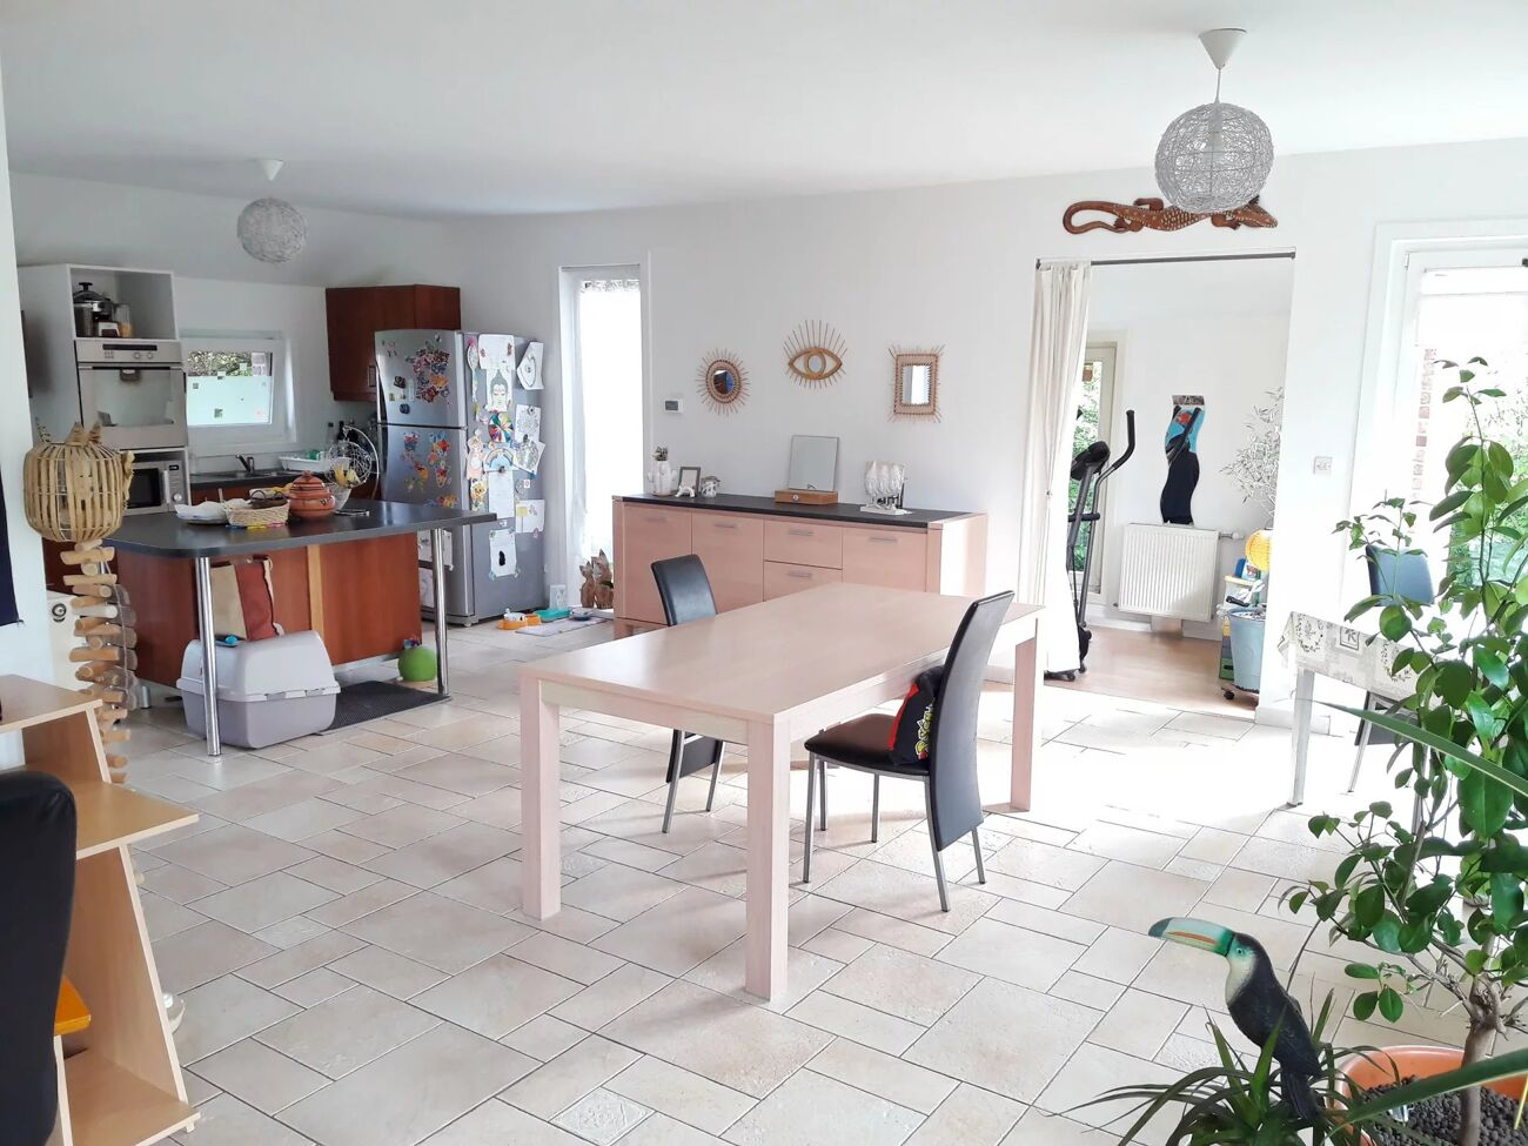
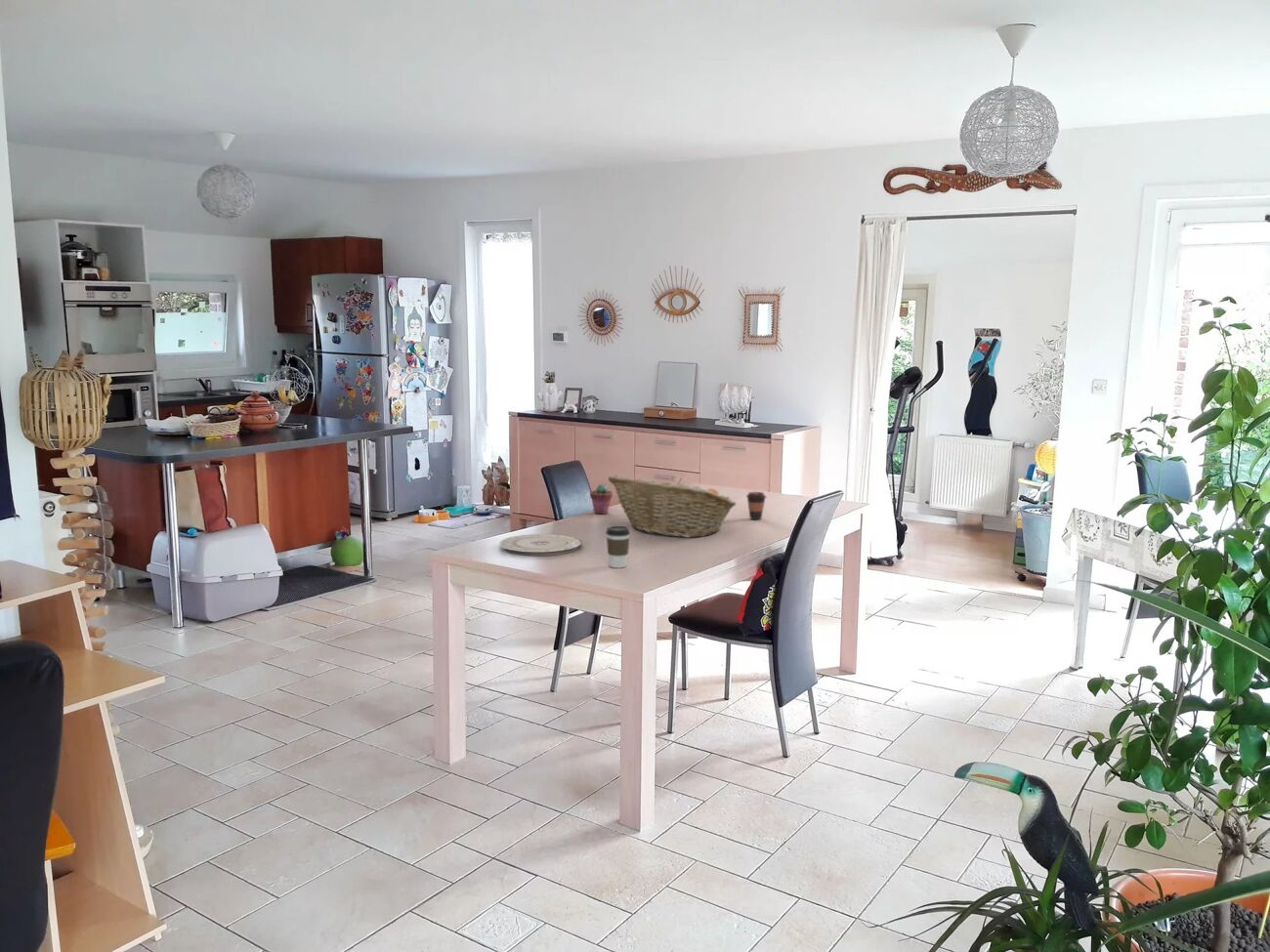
+ coffee cup [605,525,631,568]
+ fruit basket [608,475,738,539]
+ potted succulent [589,482,614,515]
+ coffee cup [745,491,767,520]
+ plate [498,533,583,557]
